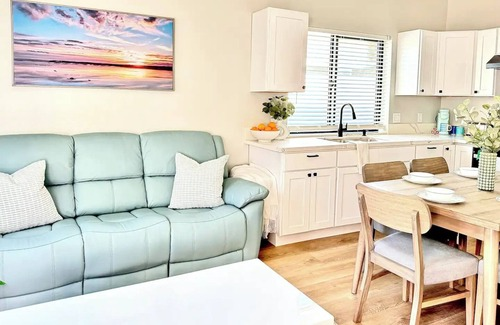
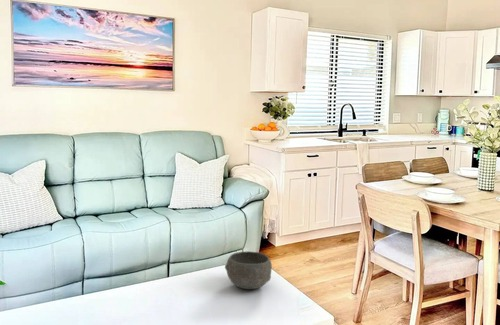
+ bowl [224,250,273,290]
